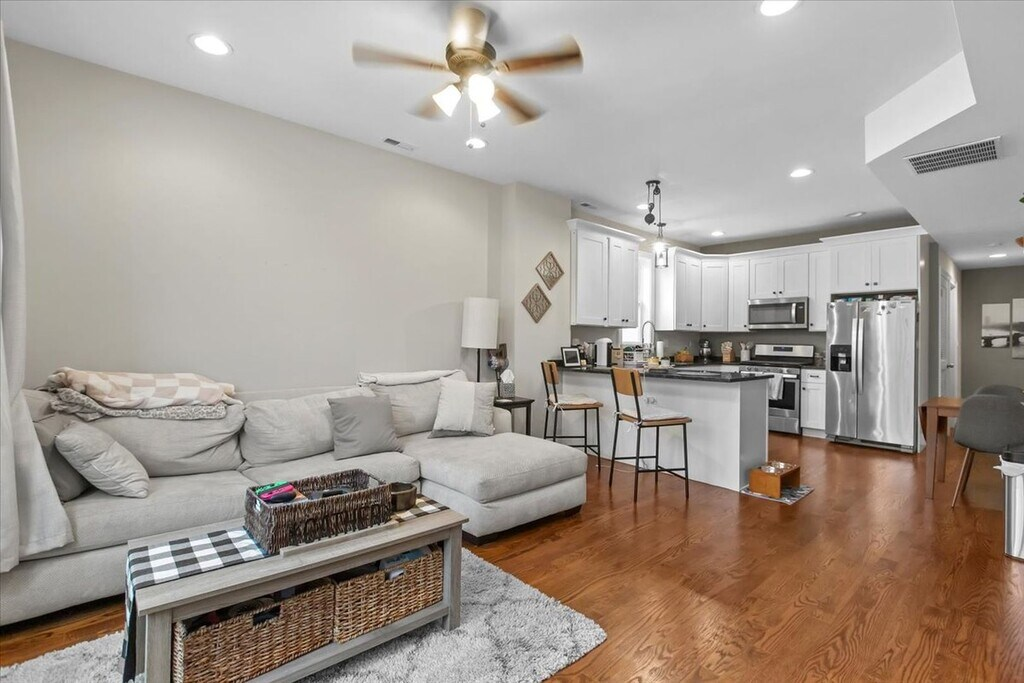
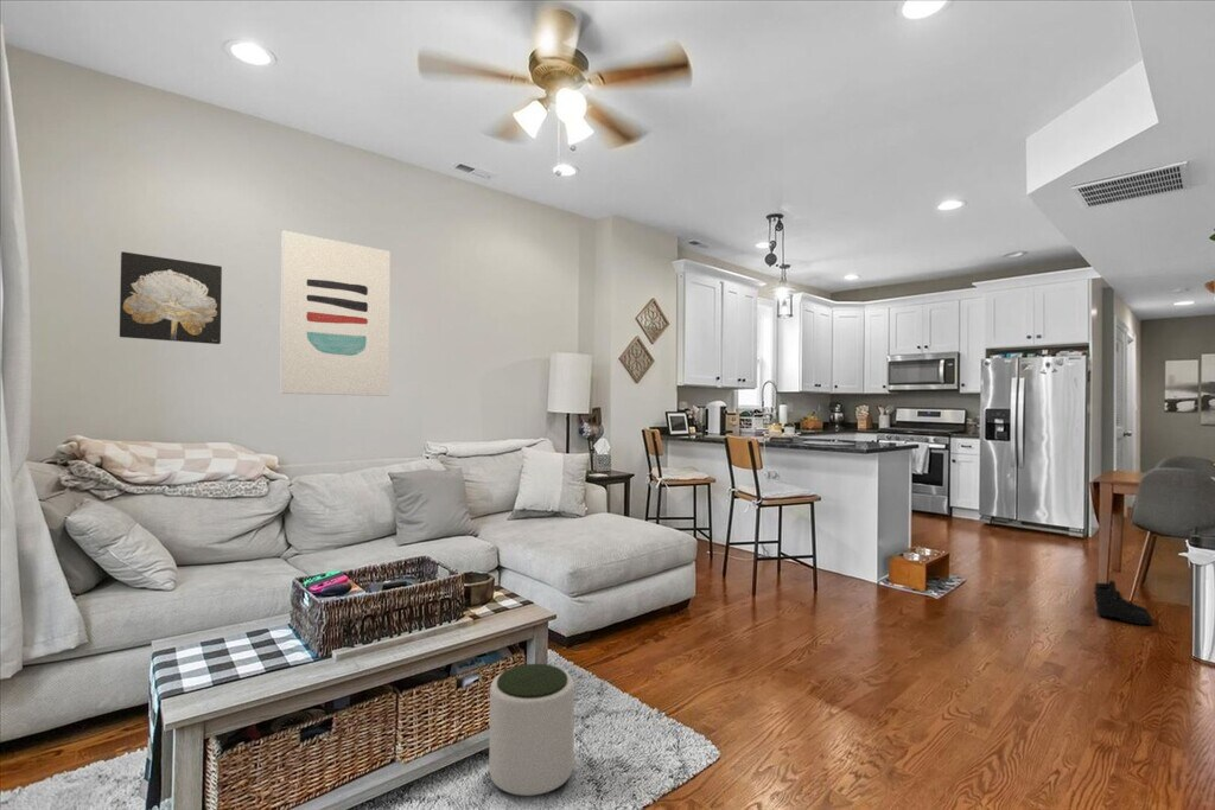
+ boots [1092,580,1153,626]
+ plant pot [488,663,575,797]
+ wall art [119,250,223,345]
+ wall art [279,230,392,397]
